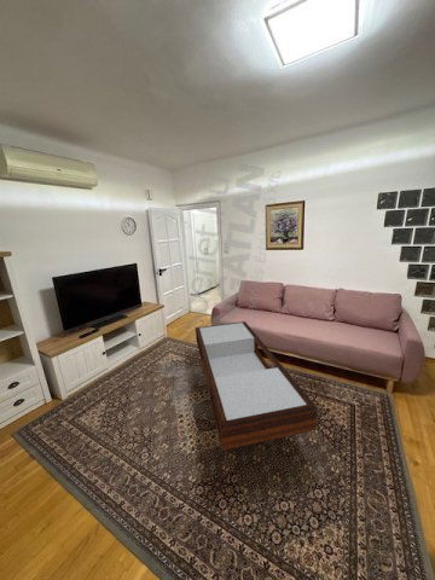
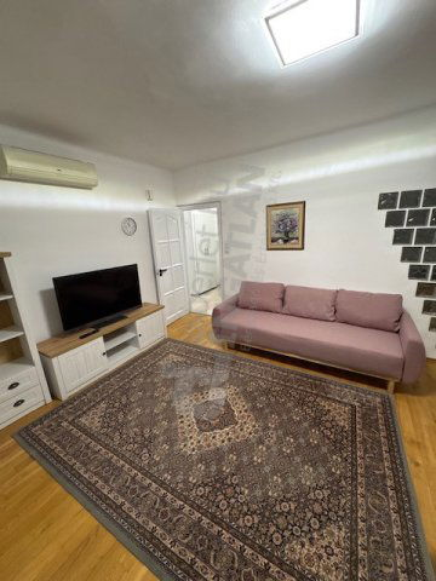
- coffee table [195,320,319,452]
